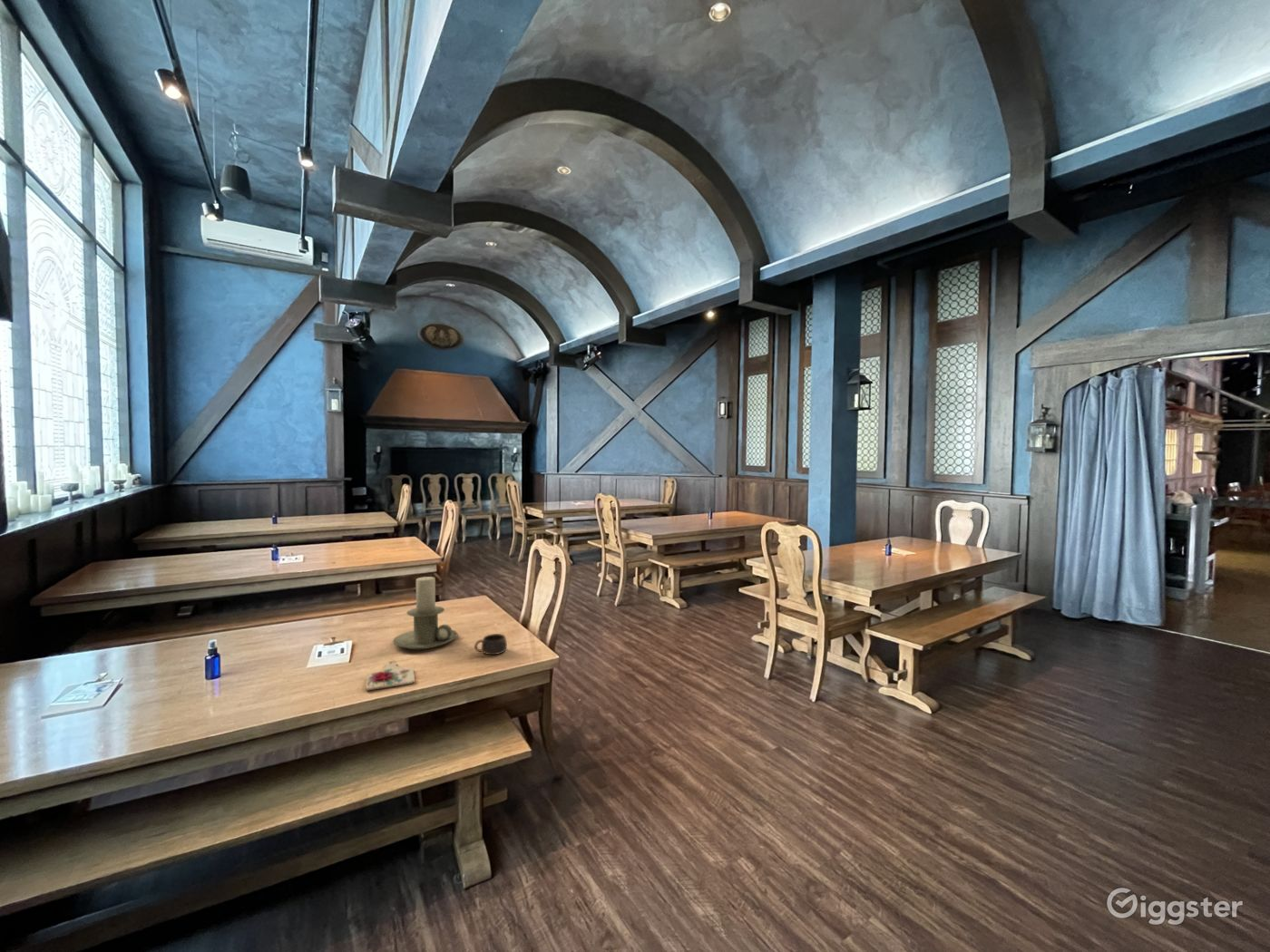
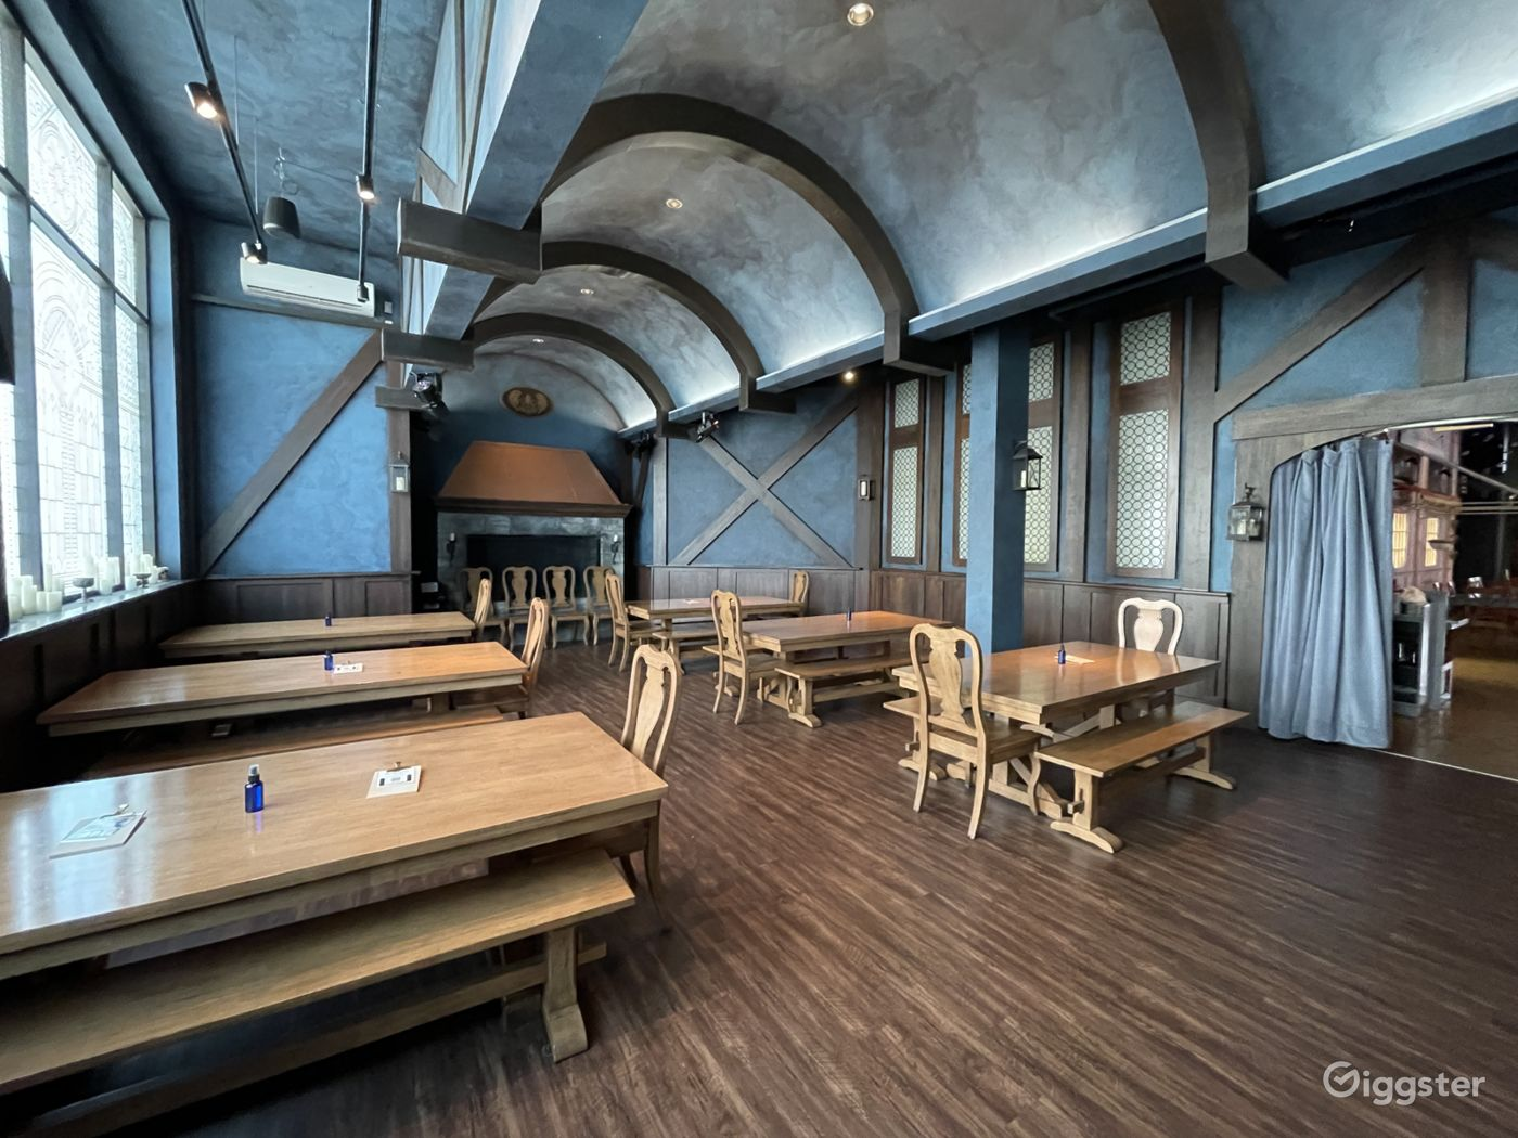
- cutting board [365,660,415,691]
- candle holder [392,576,459,650]
- cup [474,633,508,656]
